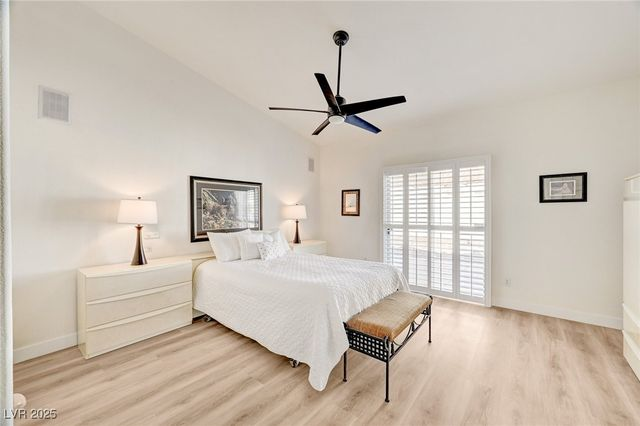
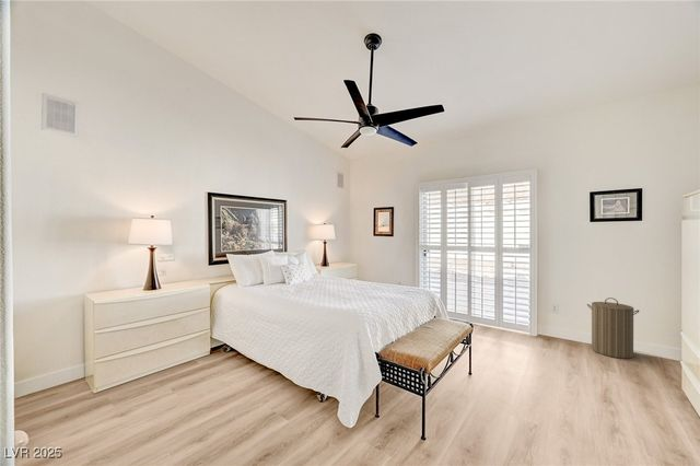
+ laundry hamper [586,296,640,359]
